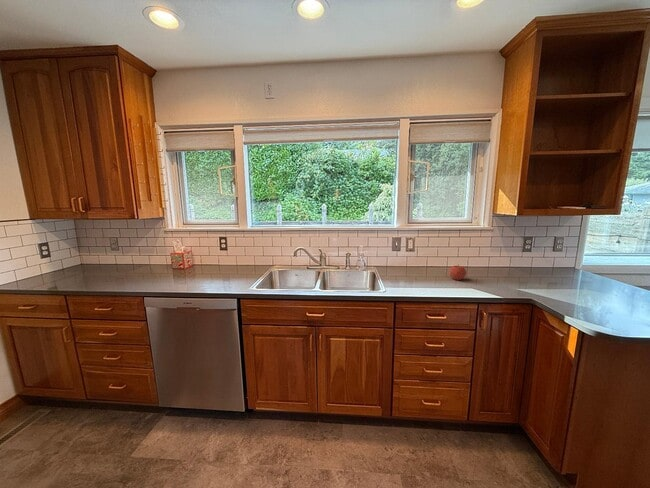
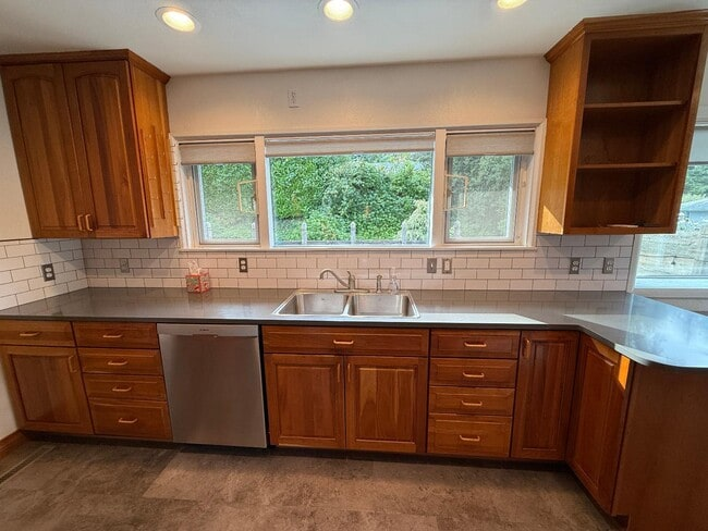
- fruit [448,263,467,281]
